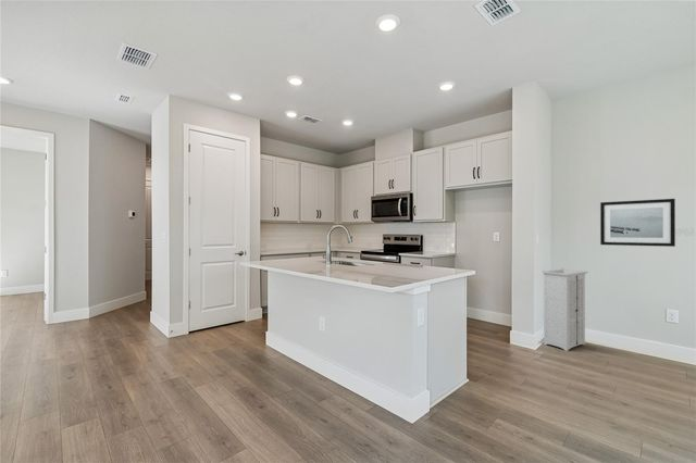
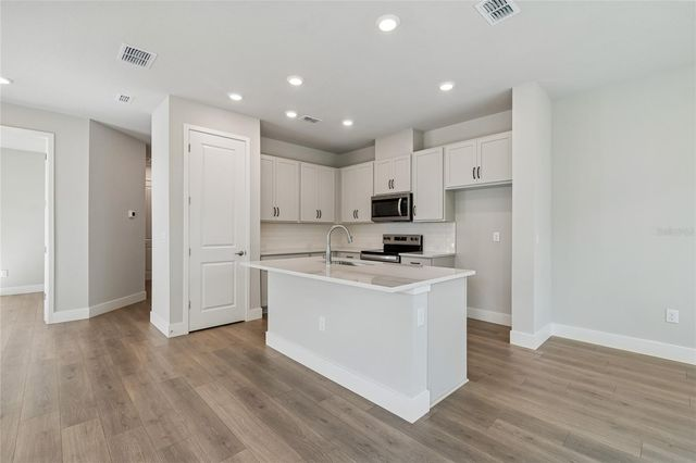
- storage cabinet [542,268,589,352]
- wall art [599,198,676,248]
